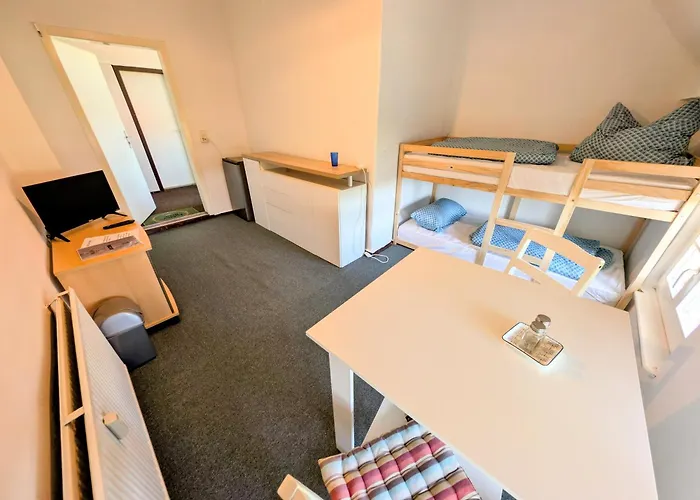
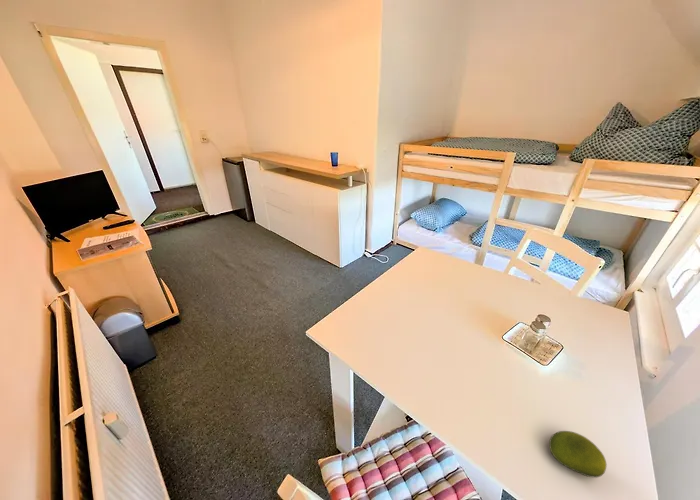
+ fruit [548,430,608,479]
